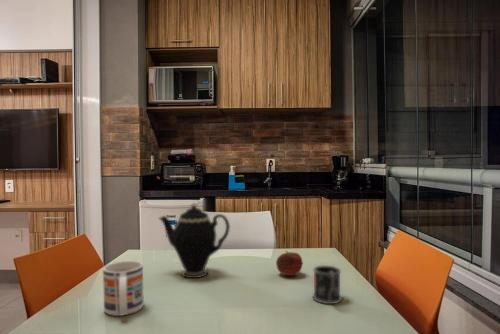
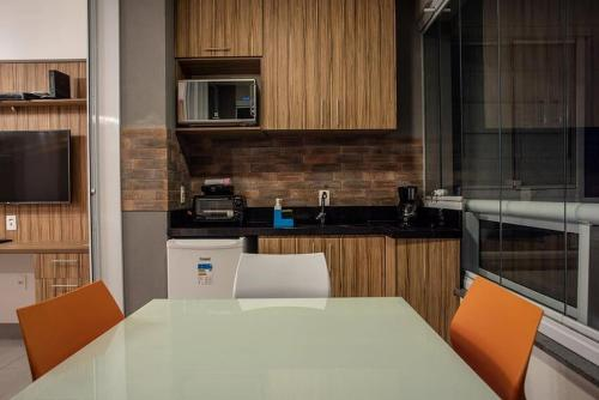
- fruit [275,250,304,276]
- mug [312,264,343,305]
- mug [102,260,145,317]
- teapot [157,201,231,279]
